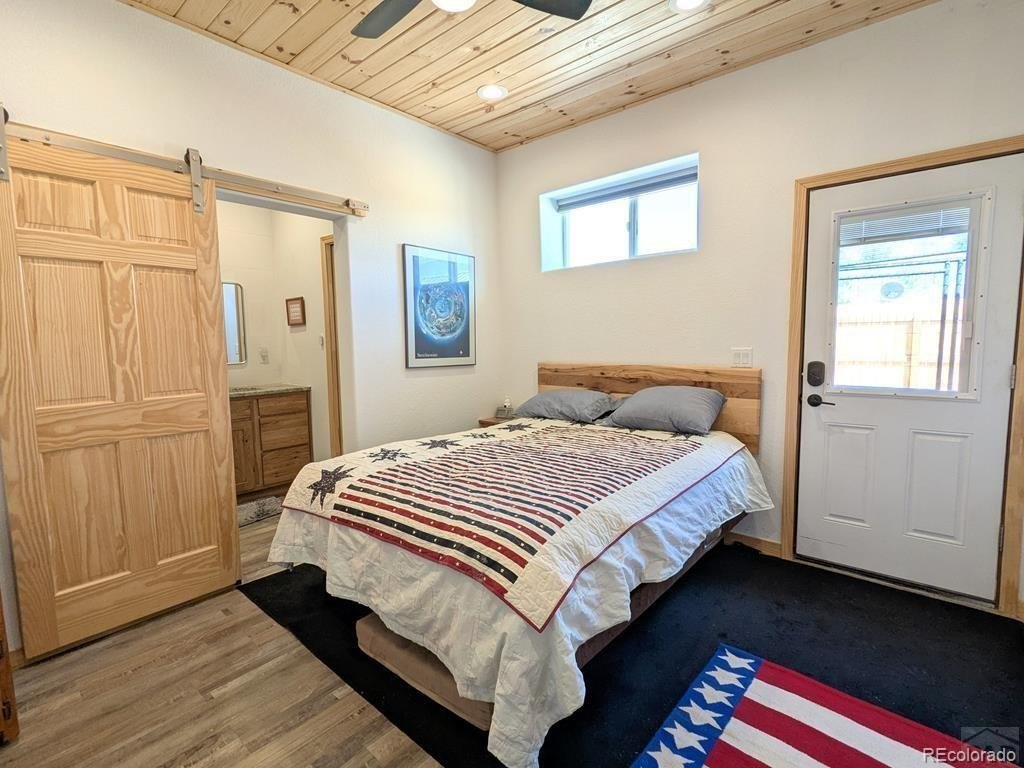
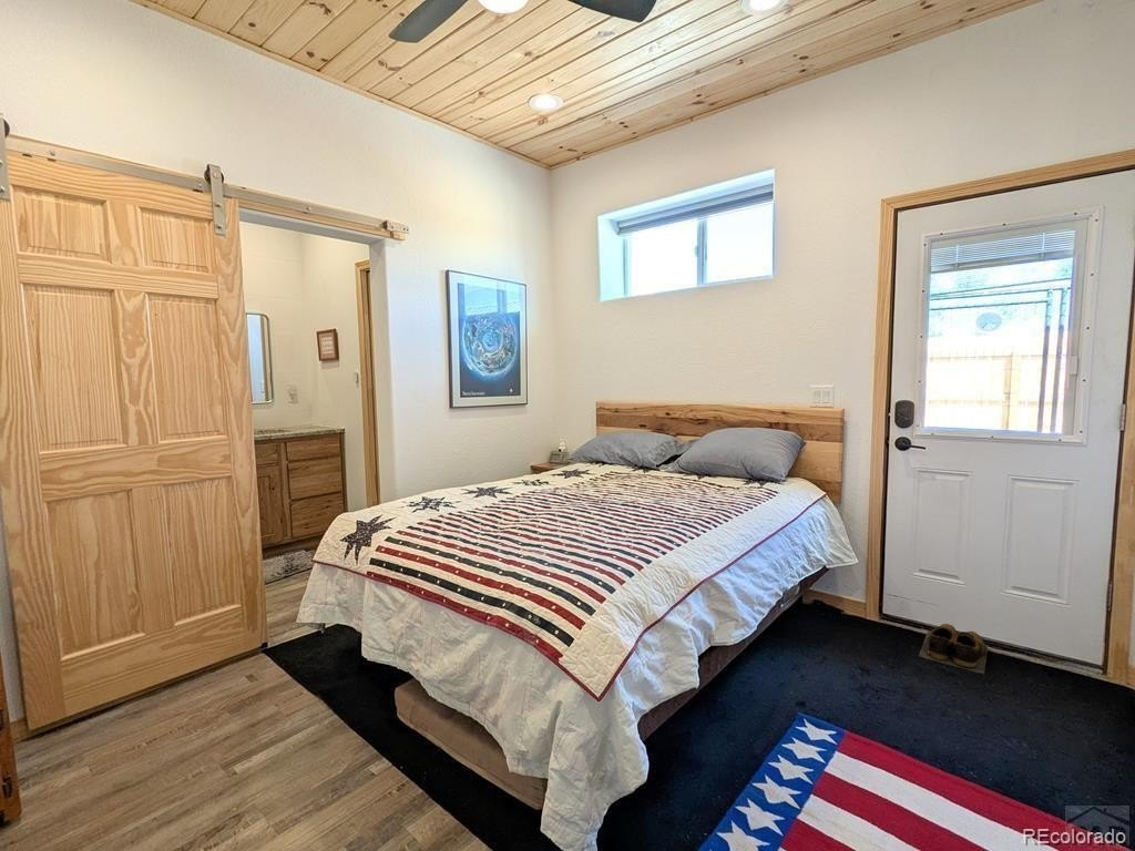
+ shoes [918,623,989,675]
